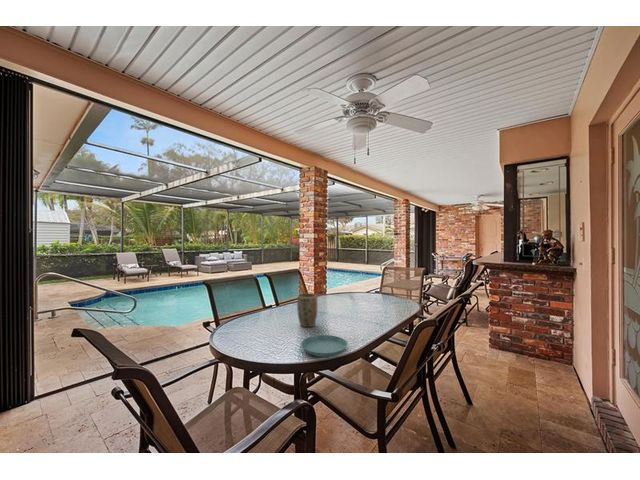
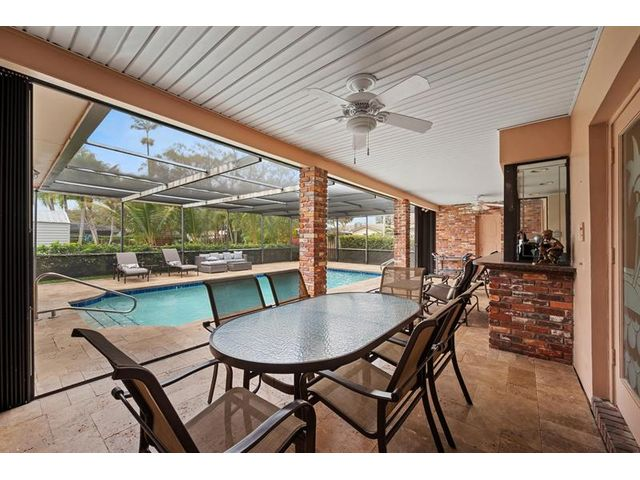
- saucer [300,334,349,358]
- plant pot [296,292,318,328]
